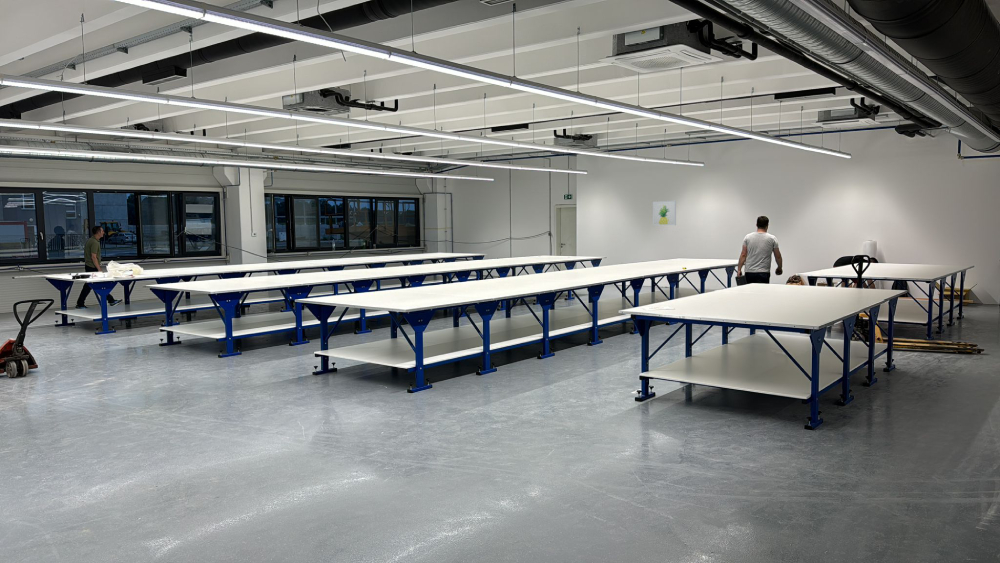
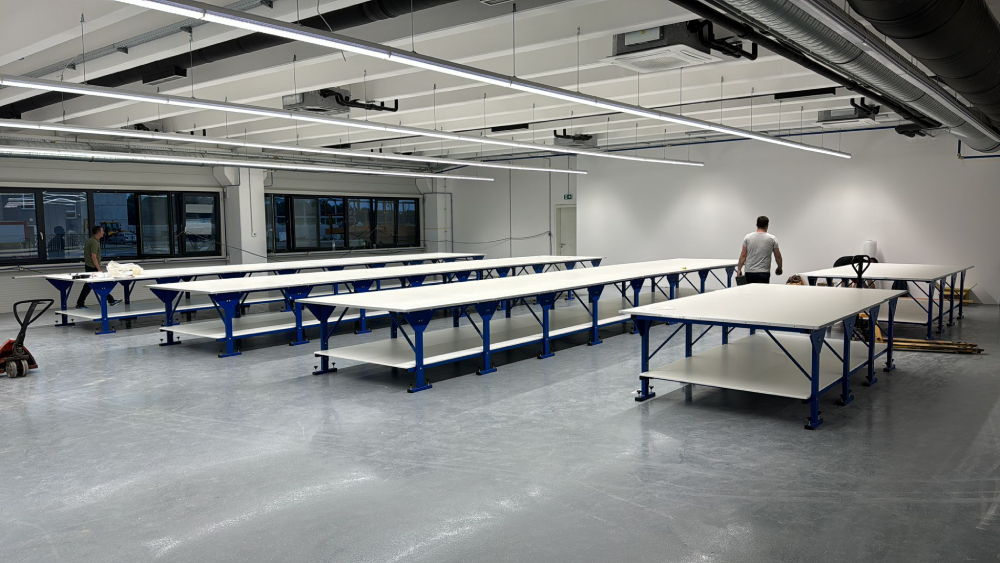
- wall art [652,200,677,226]
